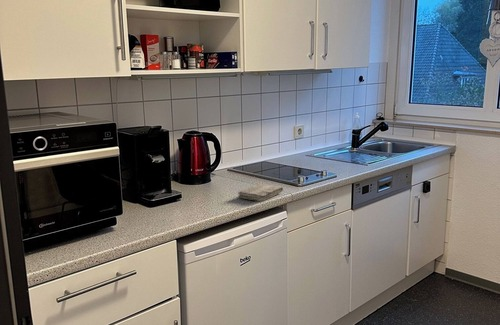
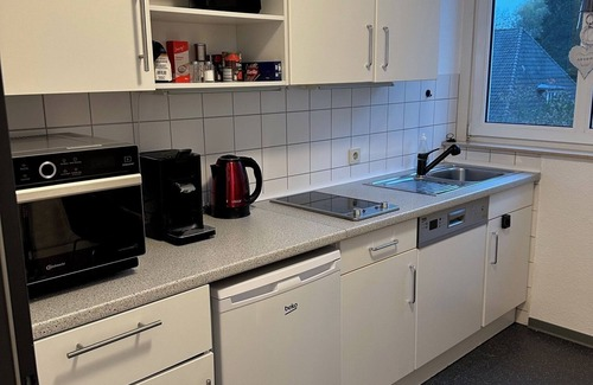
- washcloth [237,183,284,202]
